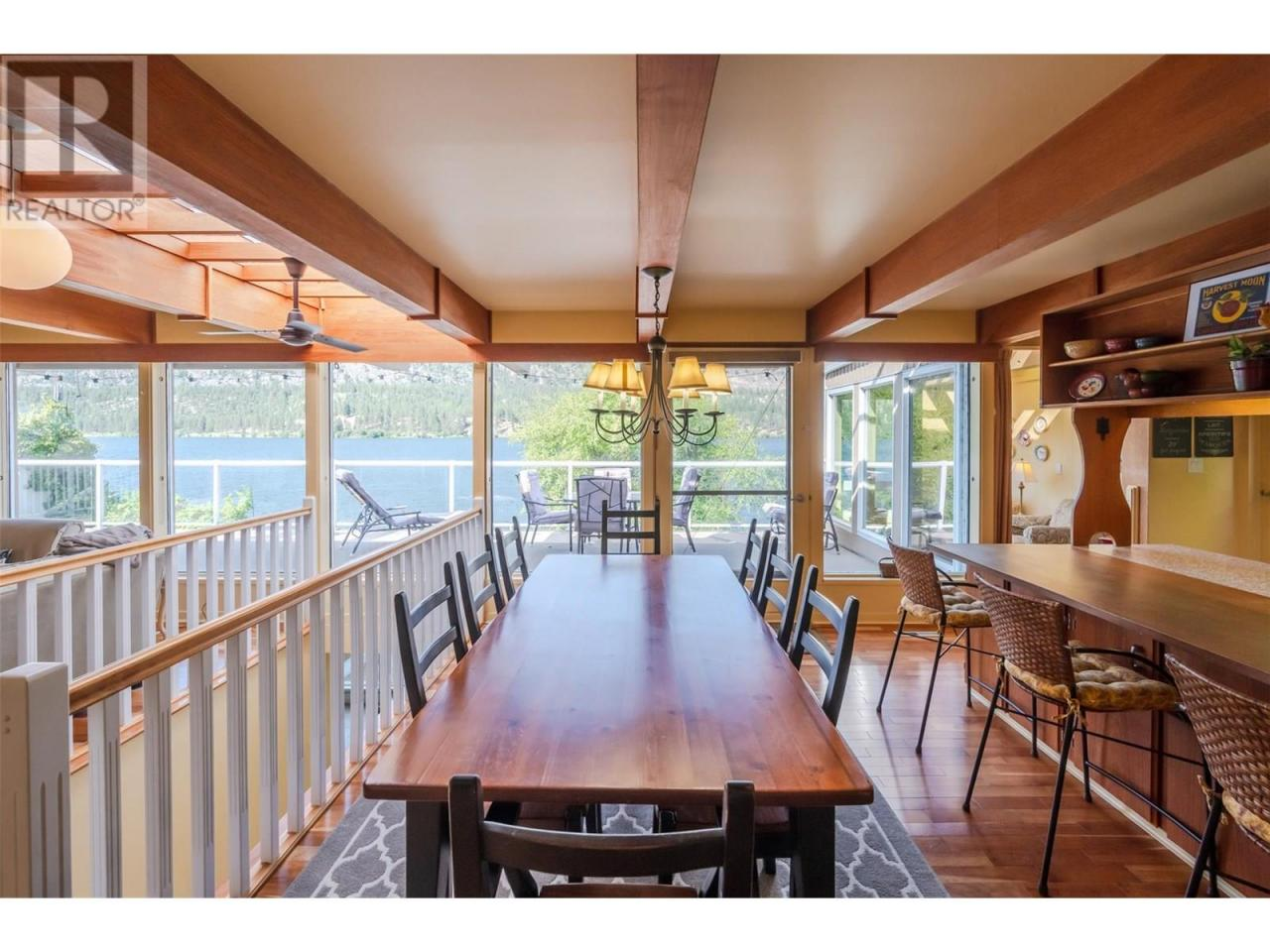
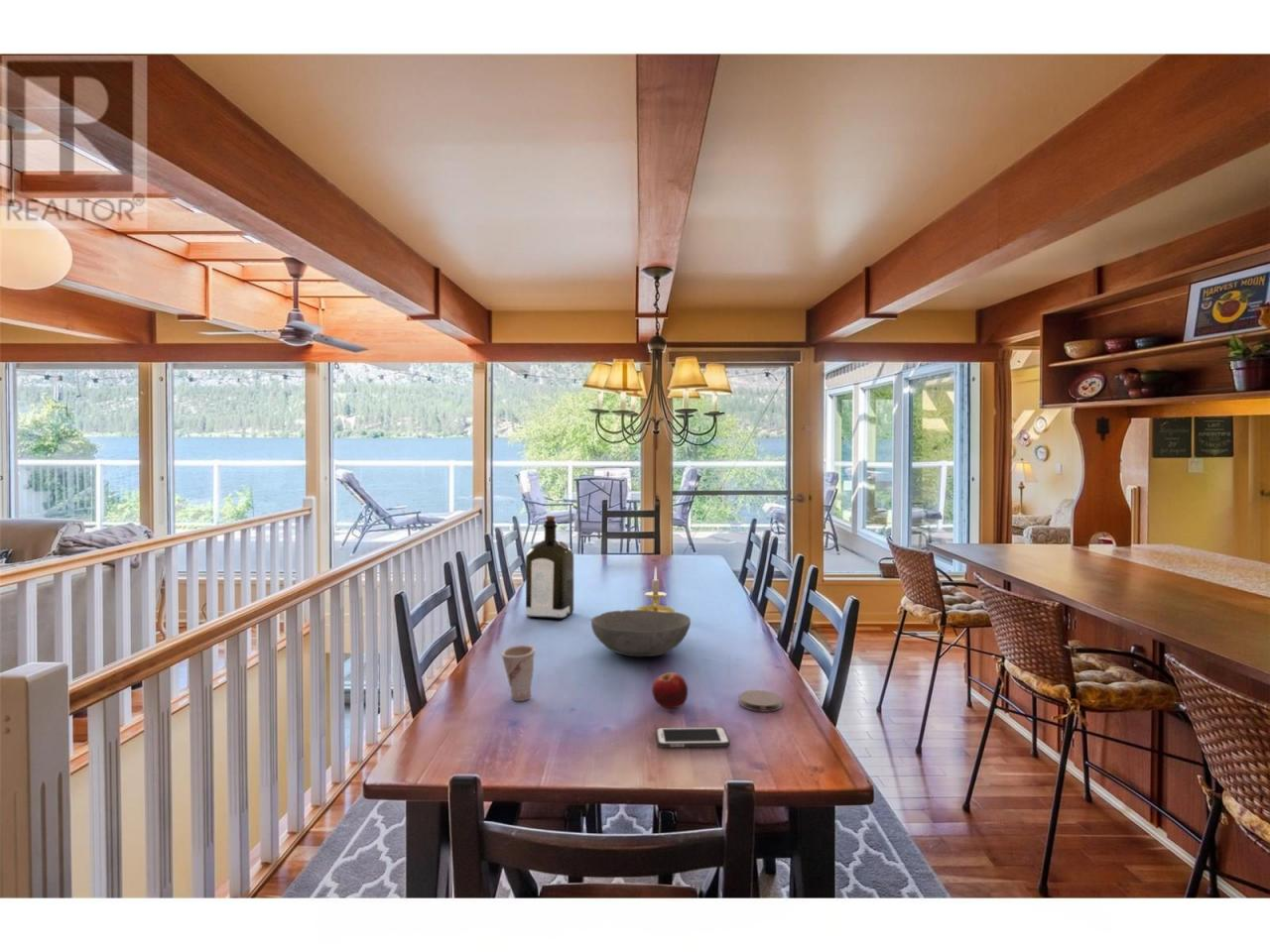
+ liquor [525,515,574,620]
+ cup [500,645,536,702]
+ bowl [590,609,692,657]
+ candle holder [635,566,676,613]
+ coaster [738,689,783,713]
+ fruit [651,671,689,709]
+ cell phone [655,726,731,748]
